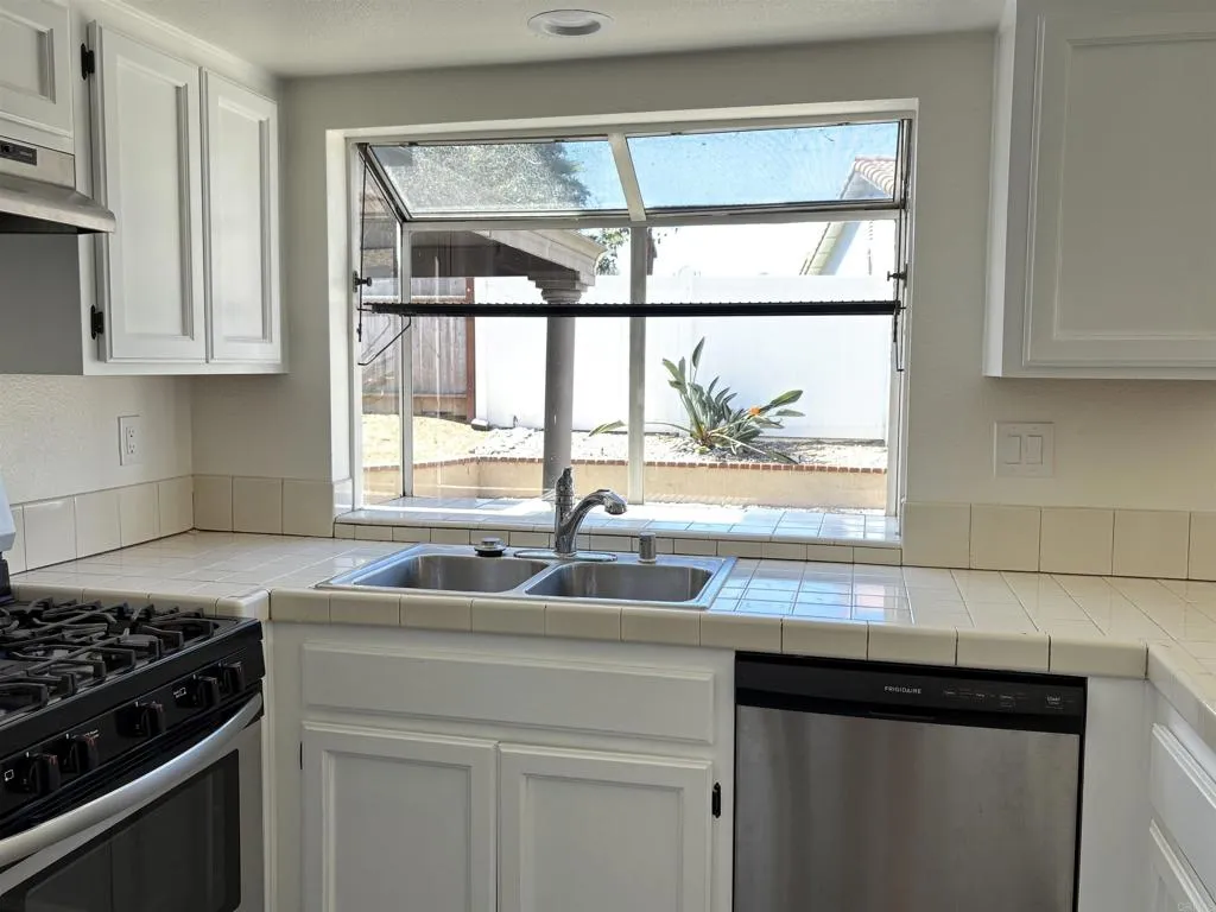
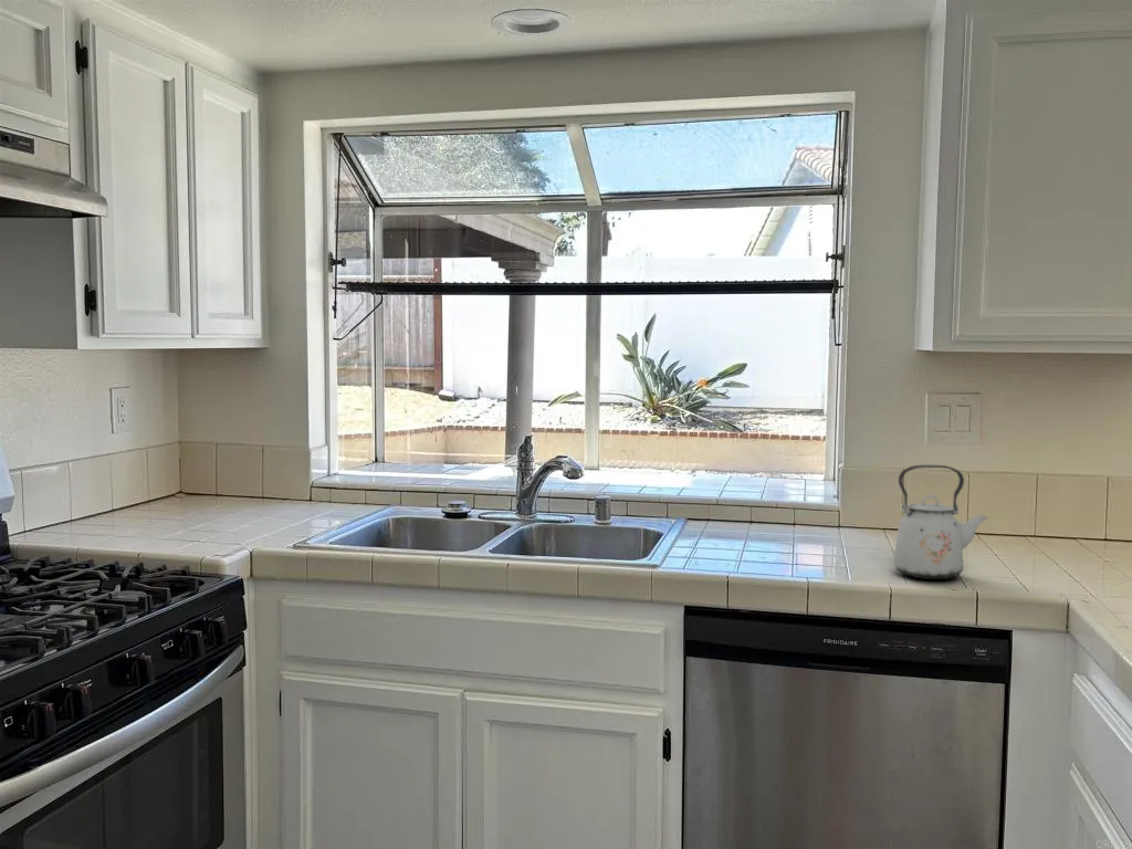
+ kettle [892,464,988,580]
